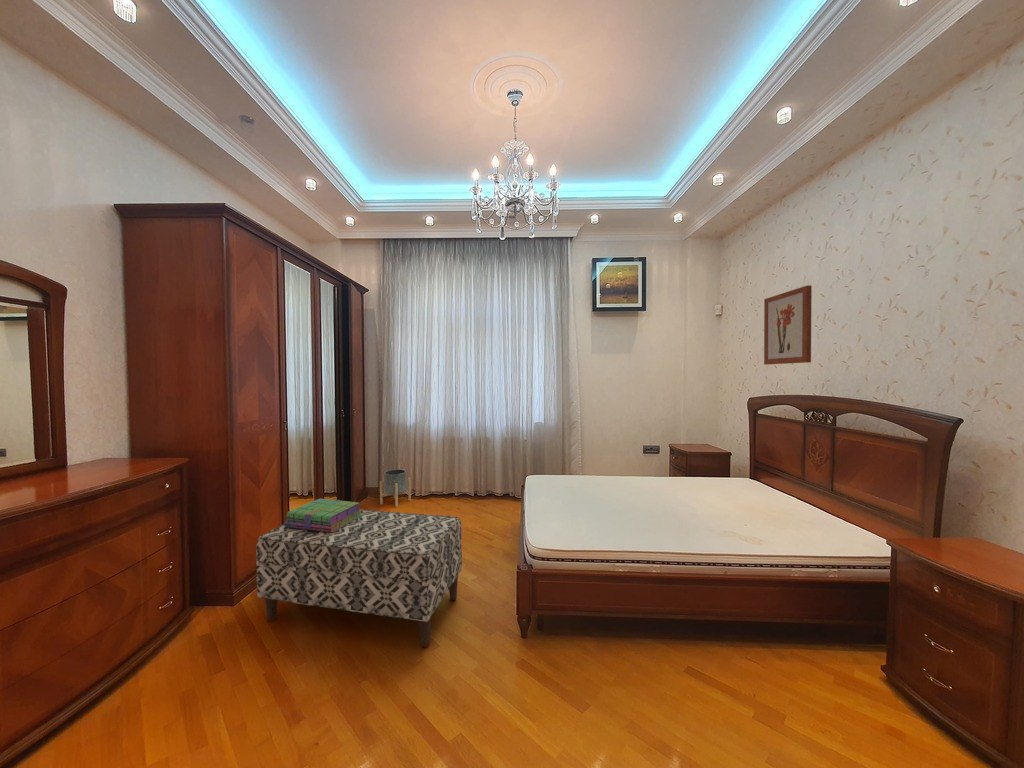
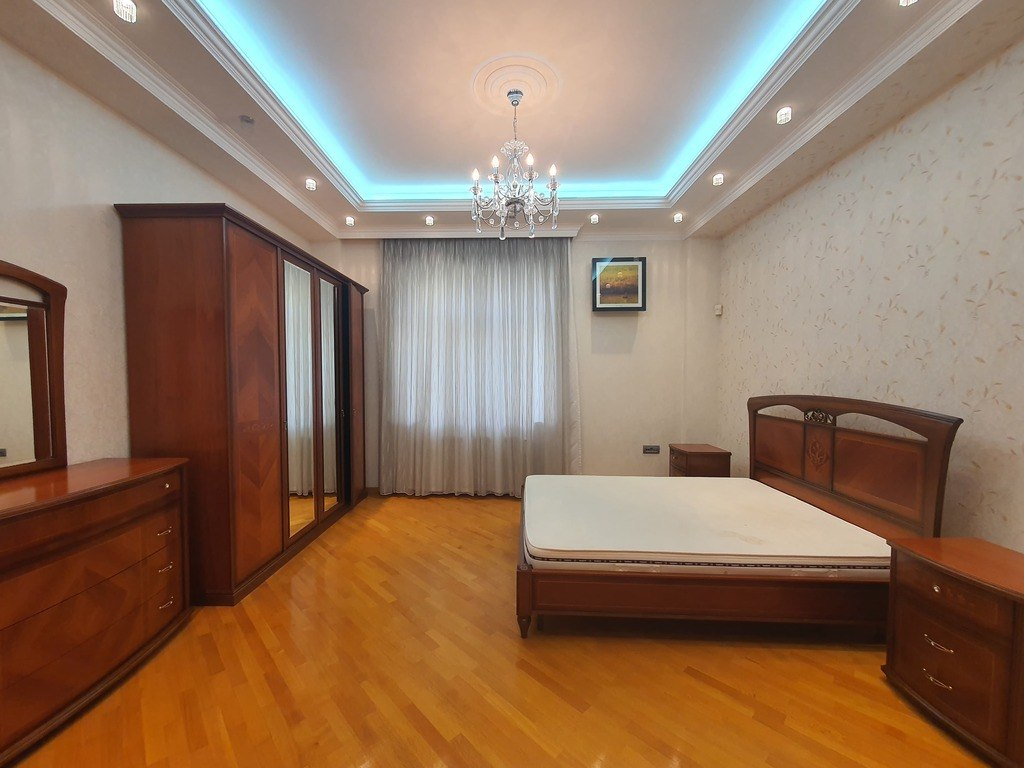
- stack of books [283,498,362,533]
- bench [255,508,463,648]
- planter [379,468,412,508]
- wall art [763,284,813,366]
